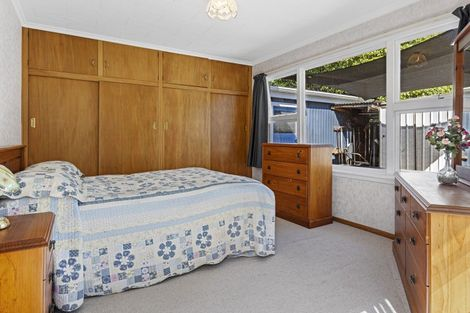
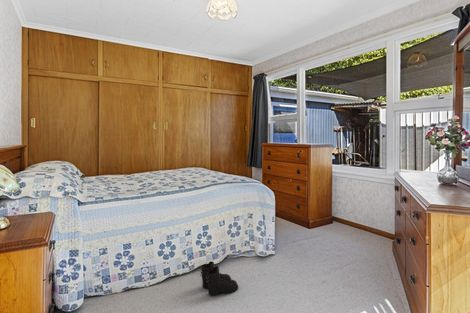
+ boots [199,260,239,296]
